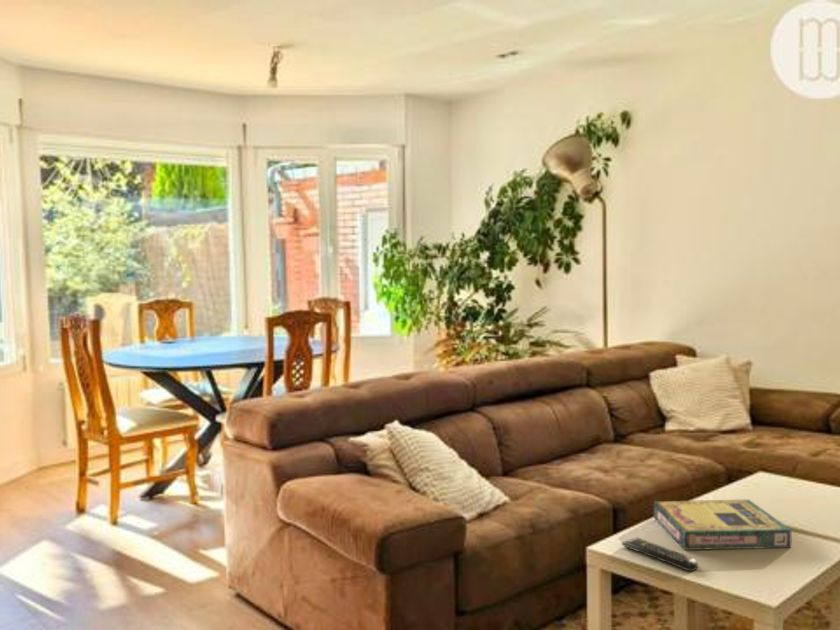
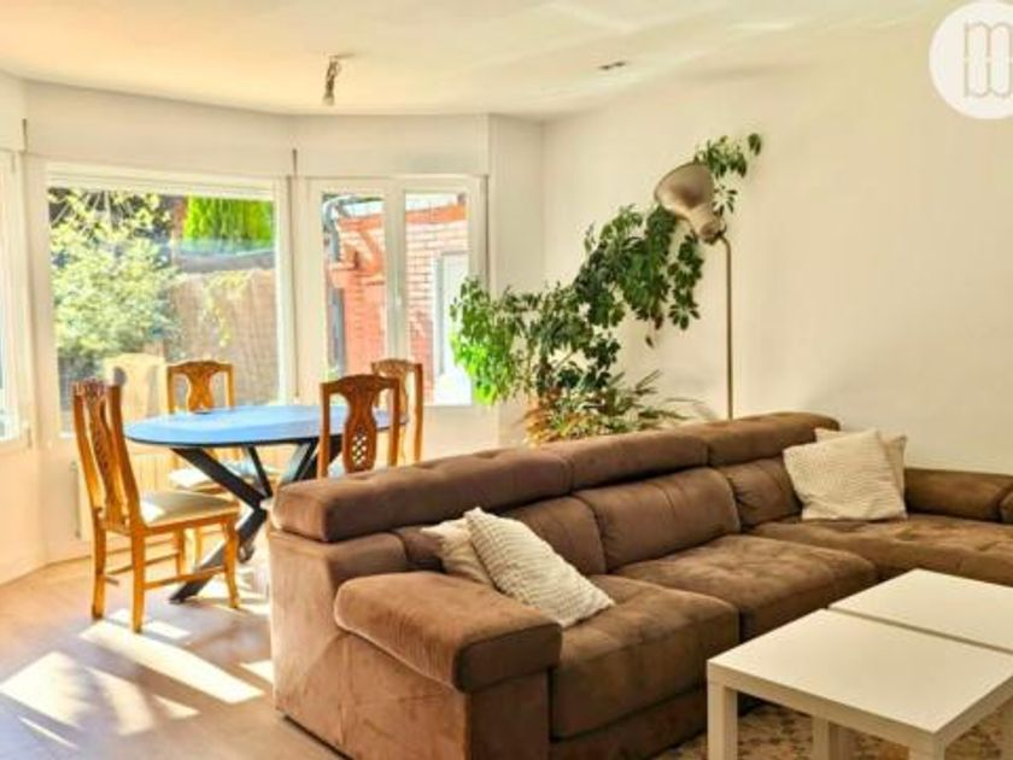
- remote control [621,537,699,572]
- video game box [652,499,793,551]
